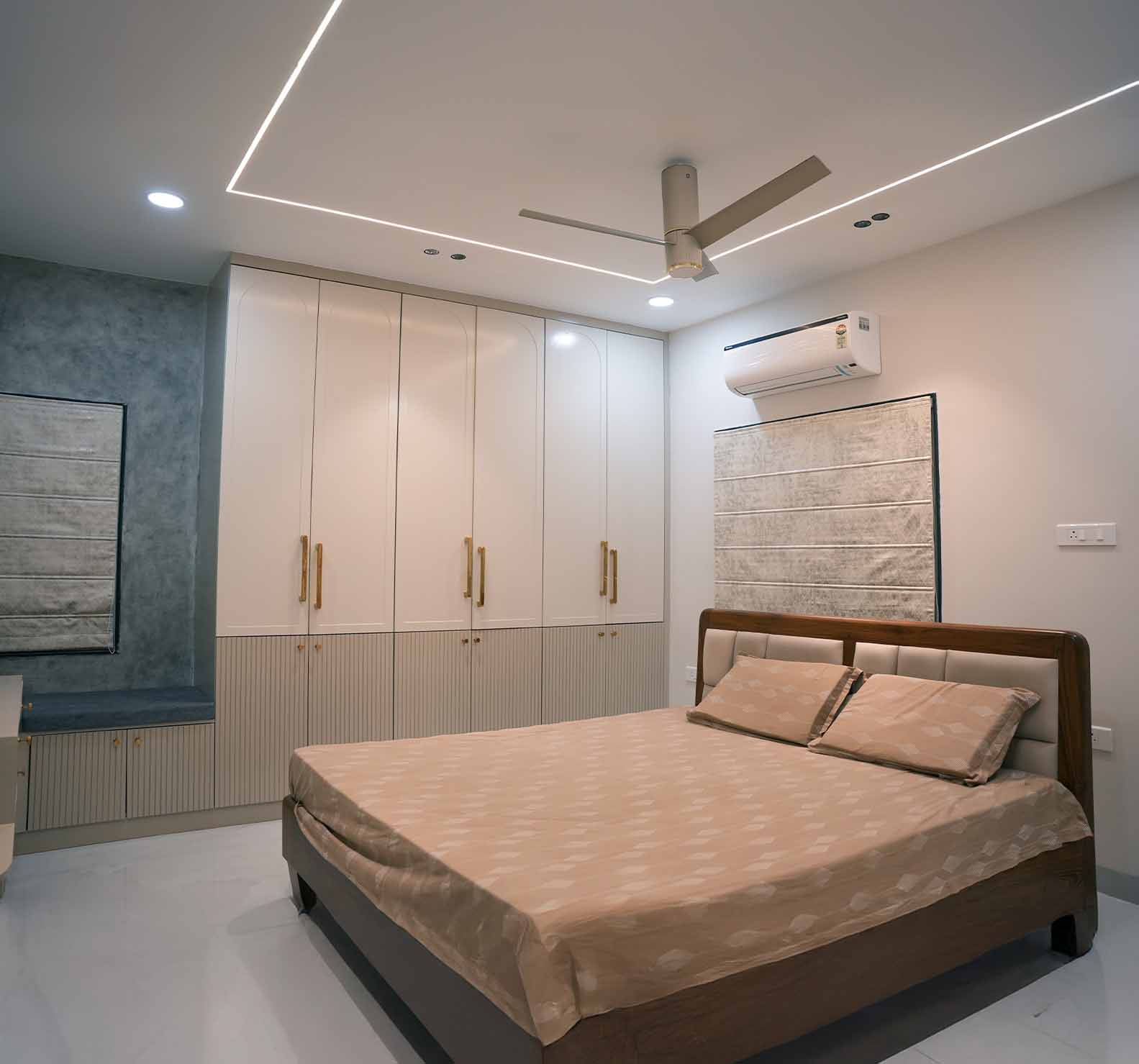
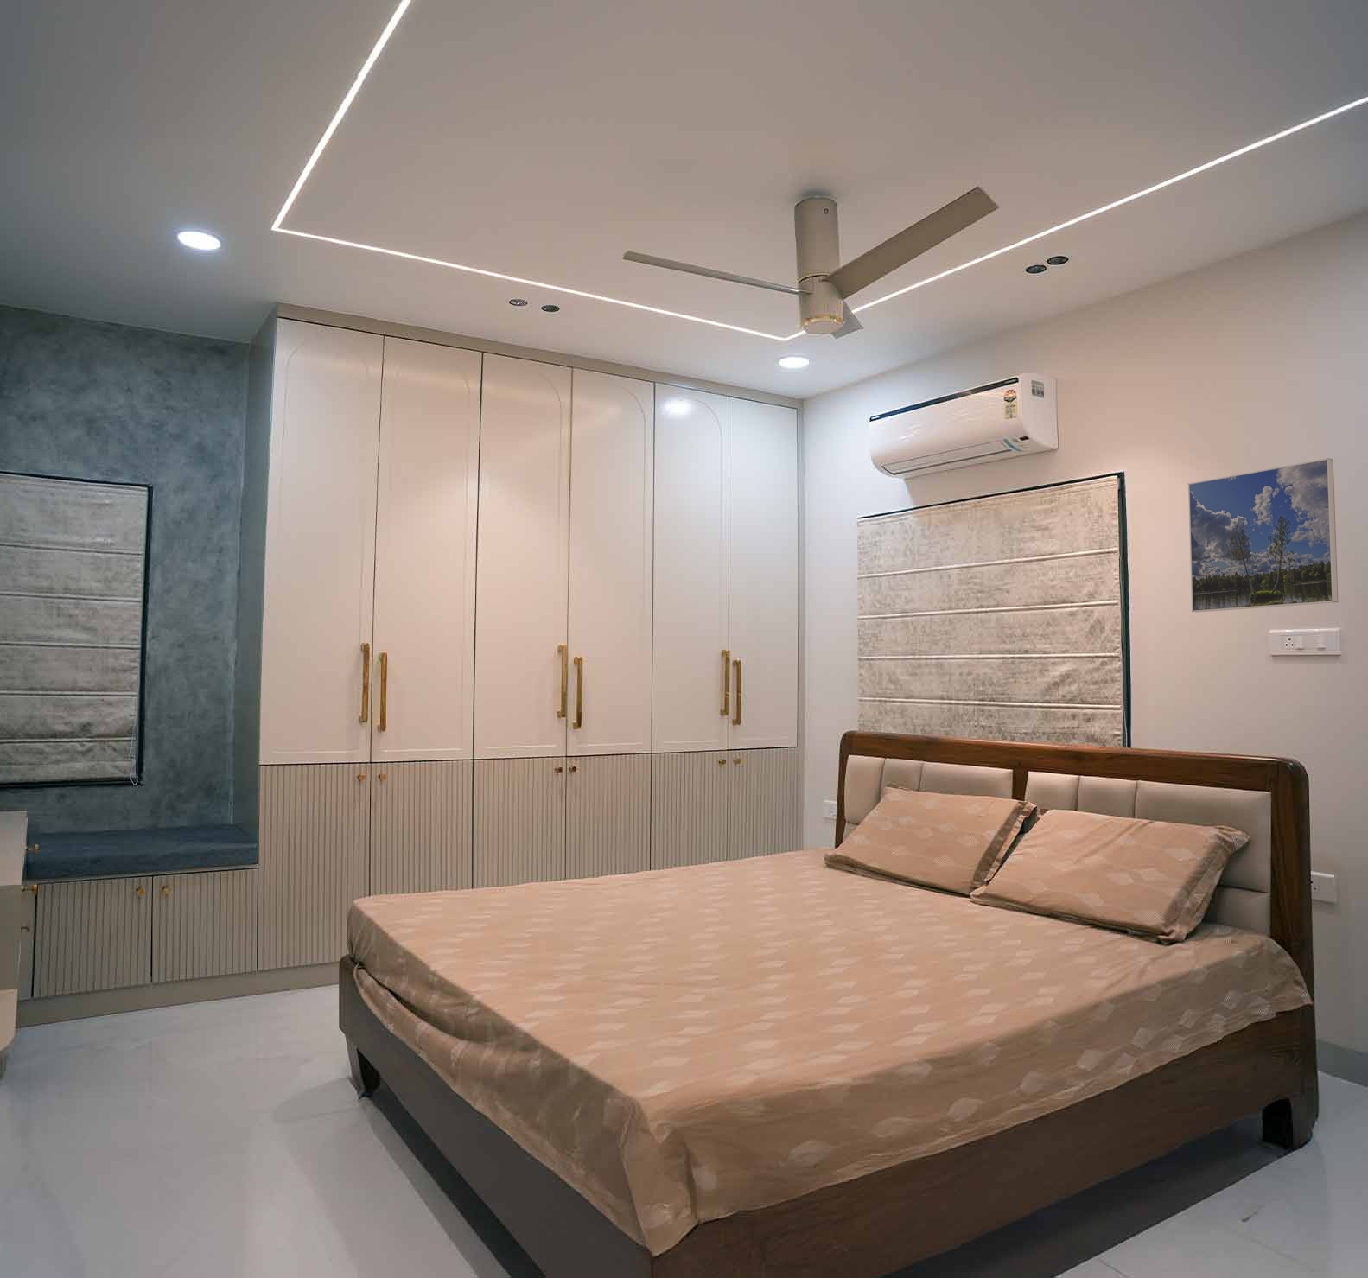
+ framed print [1188,458,1339,613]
